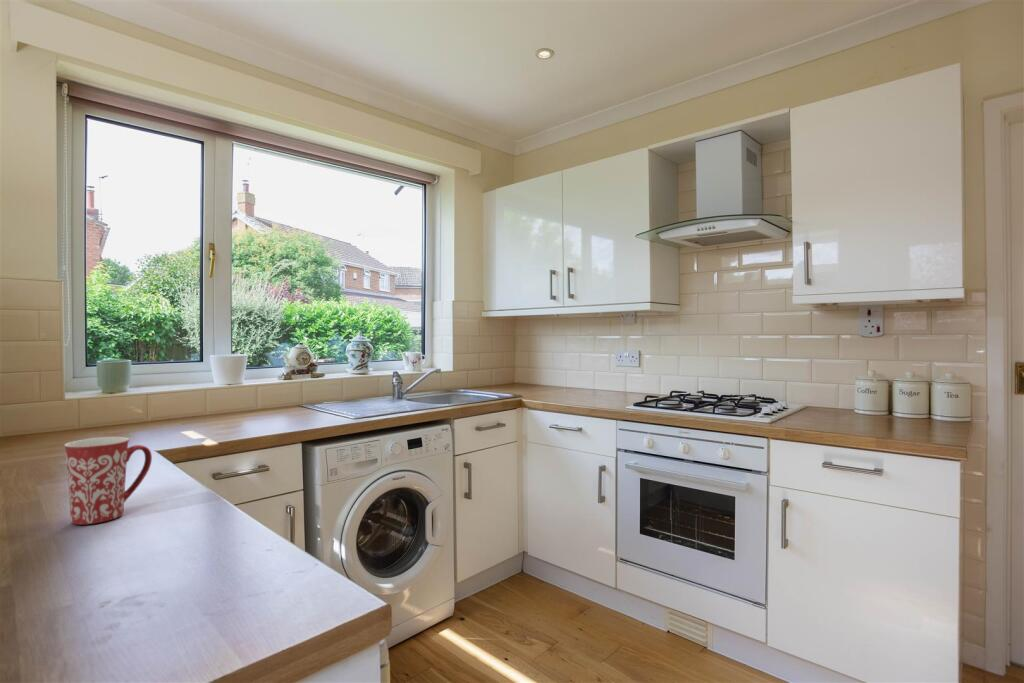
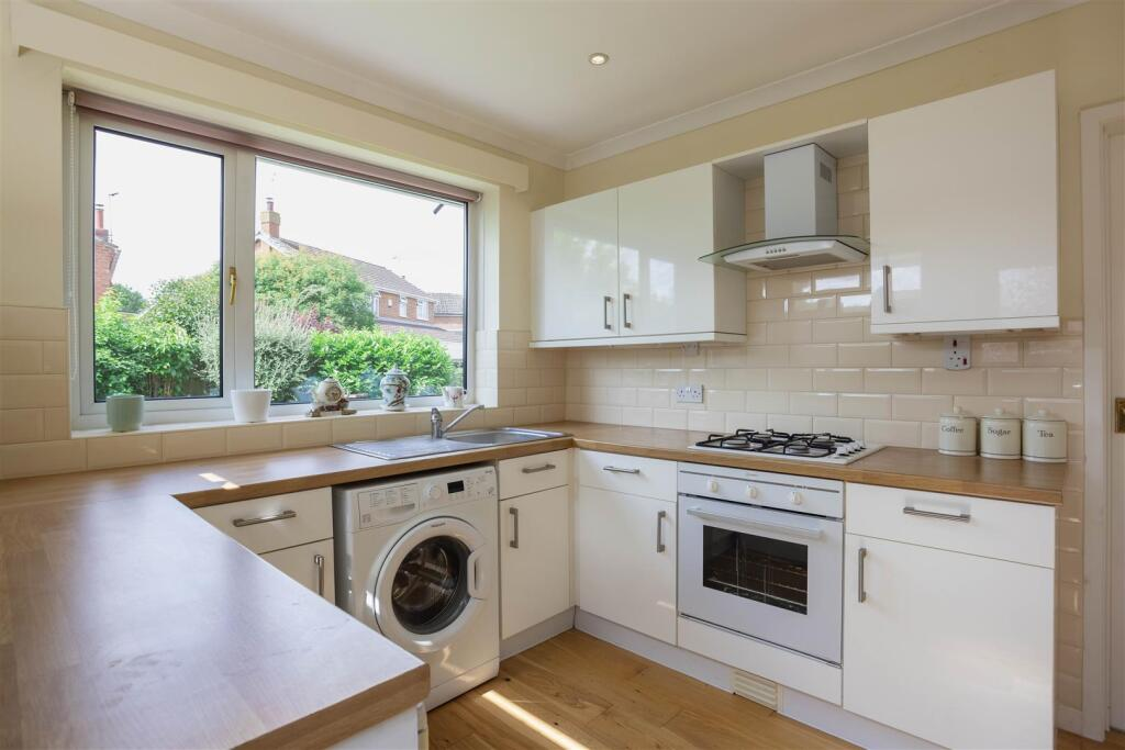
- mug [63,436,153,525]
